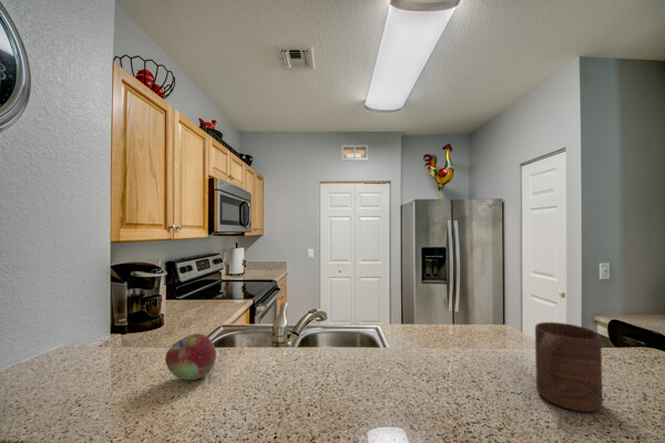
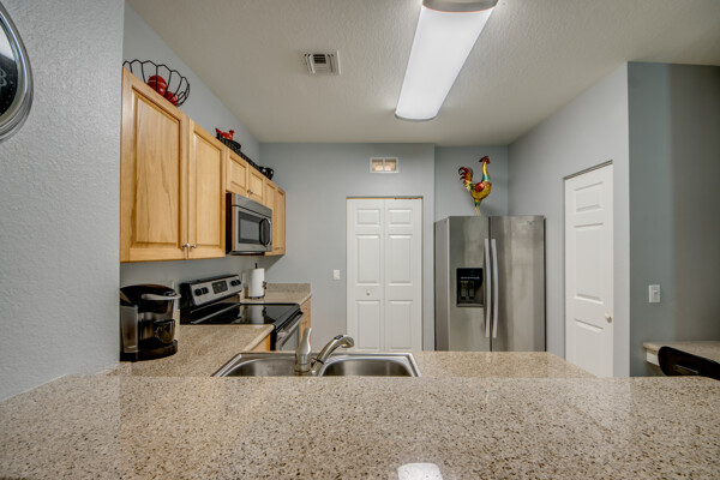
- cup [534,321,604,413]
- fruit [164,333,217,381]
